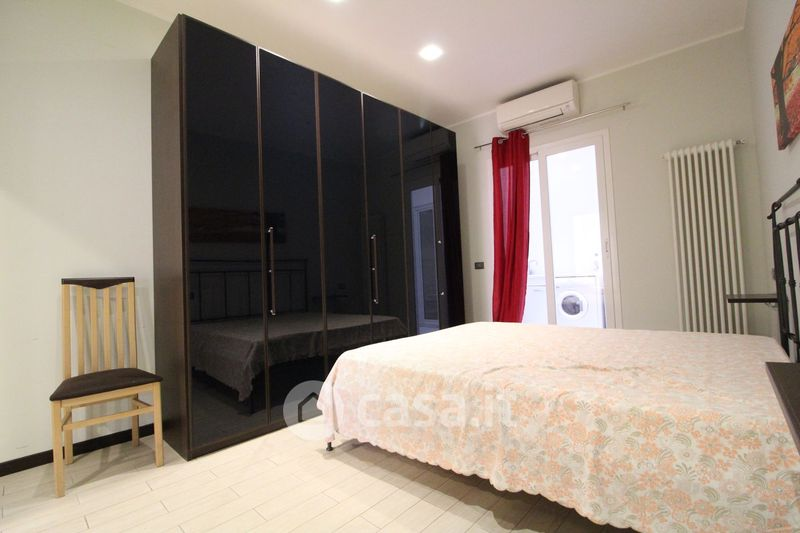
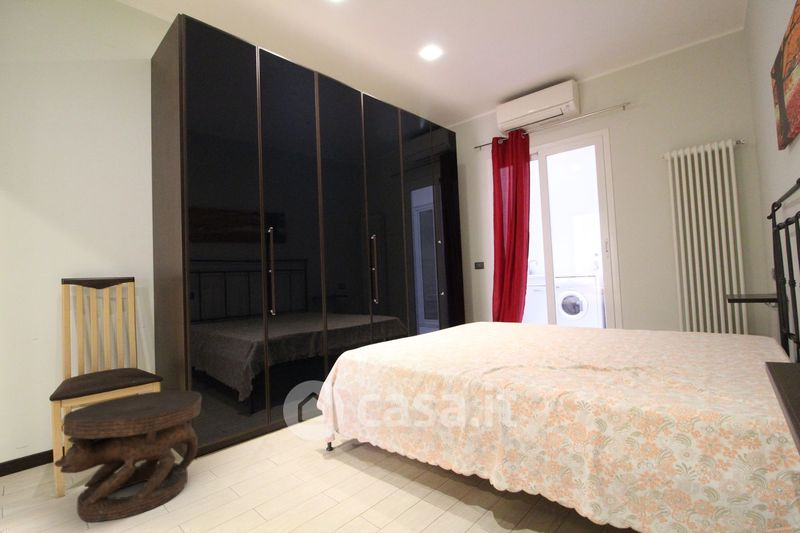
+ side table [53,390,203,523]
